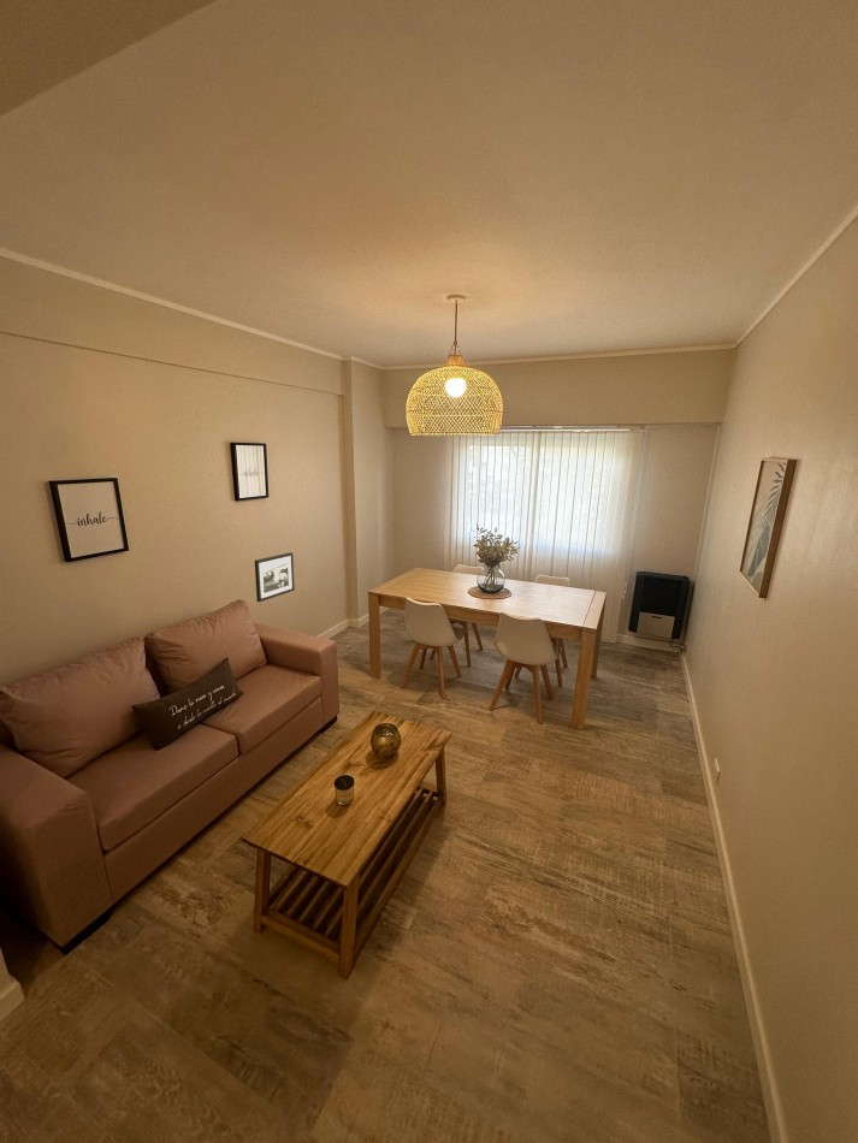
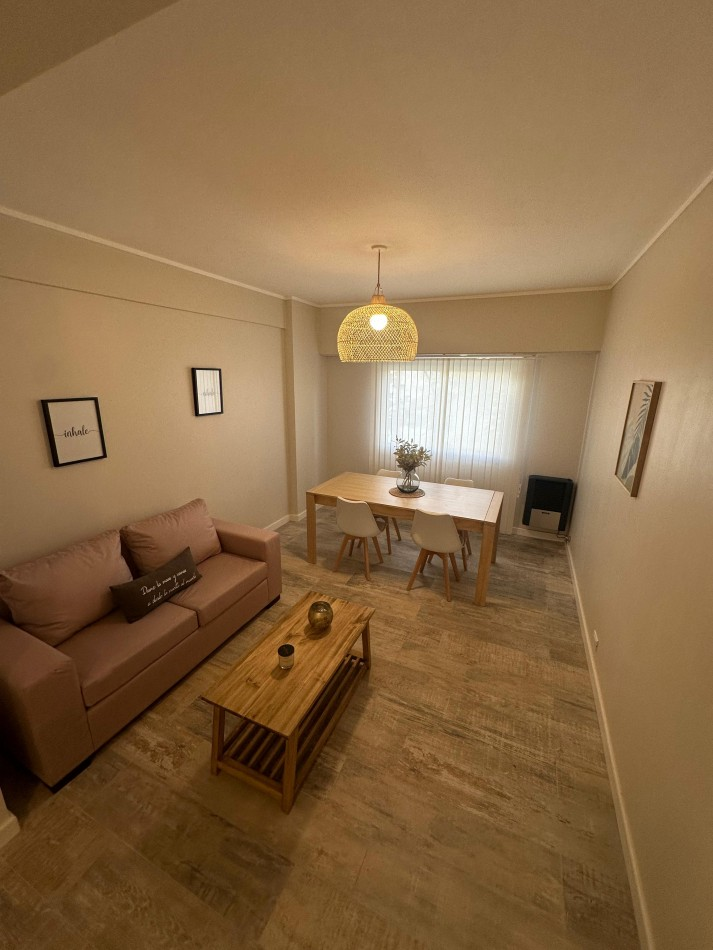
- picture frame [254,551,296,603]
